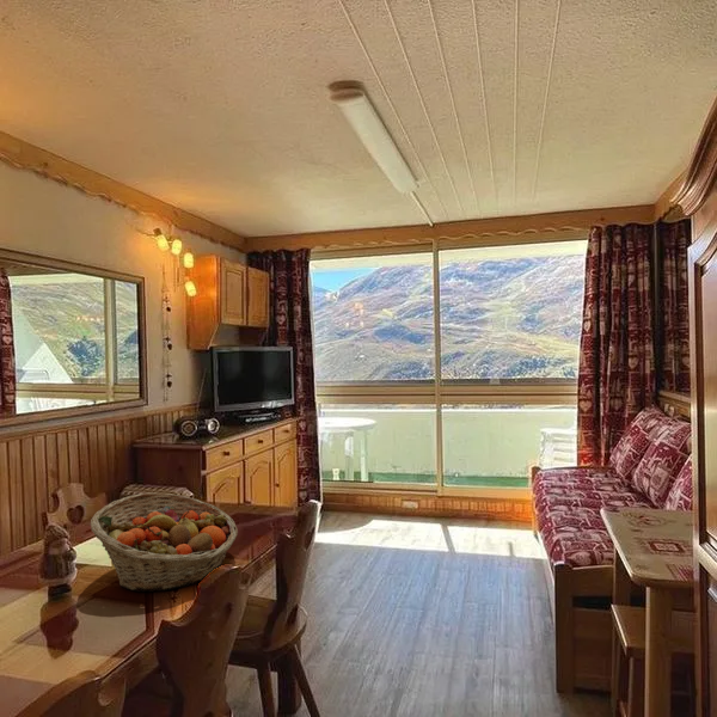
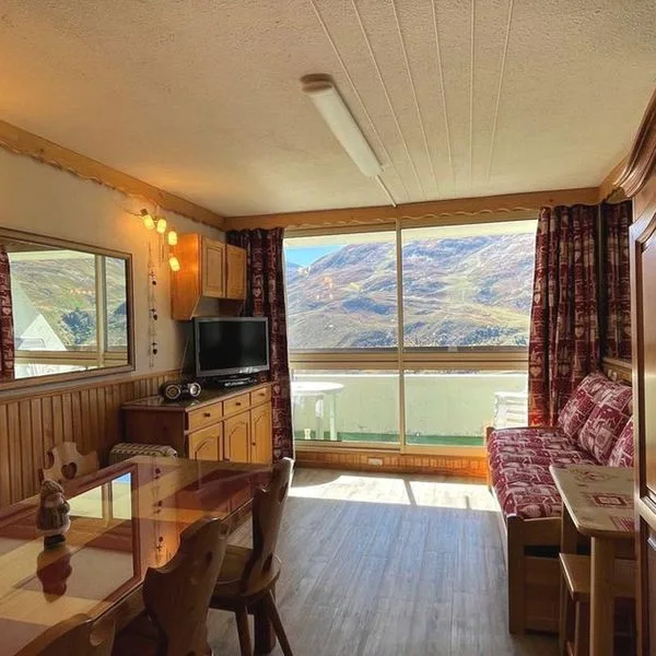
- fruit basket [90,491,239,593]
